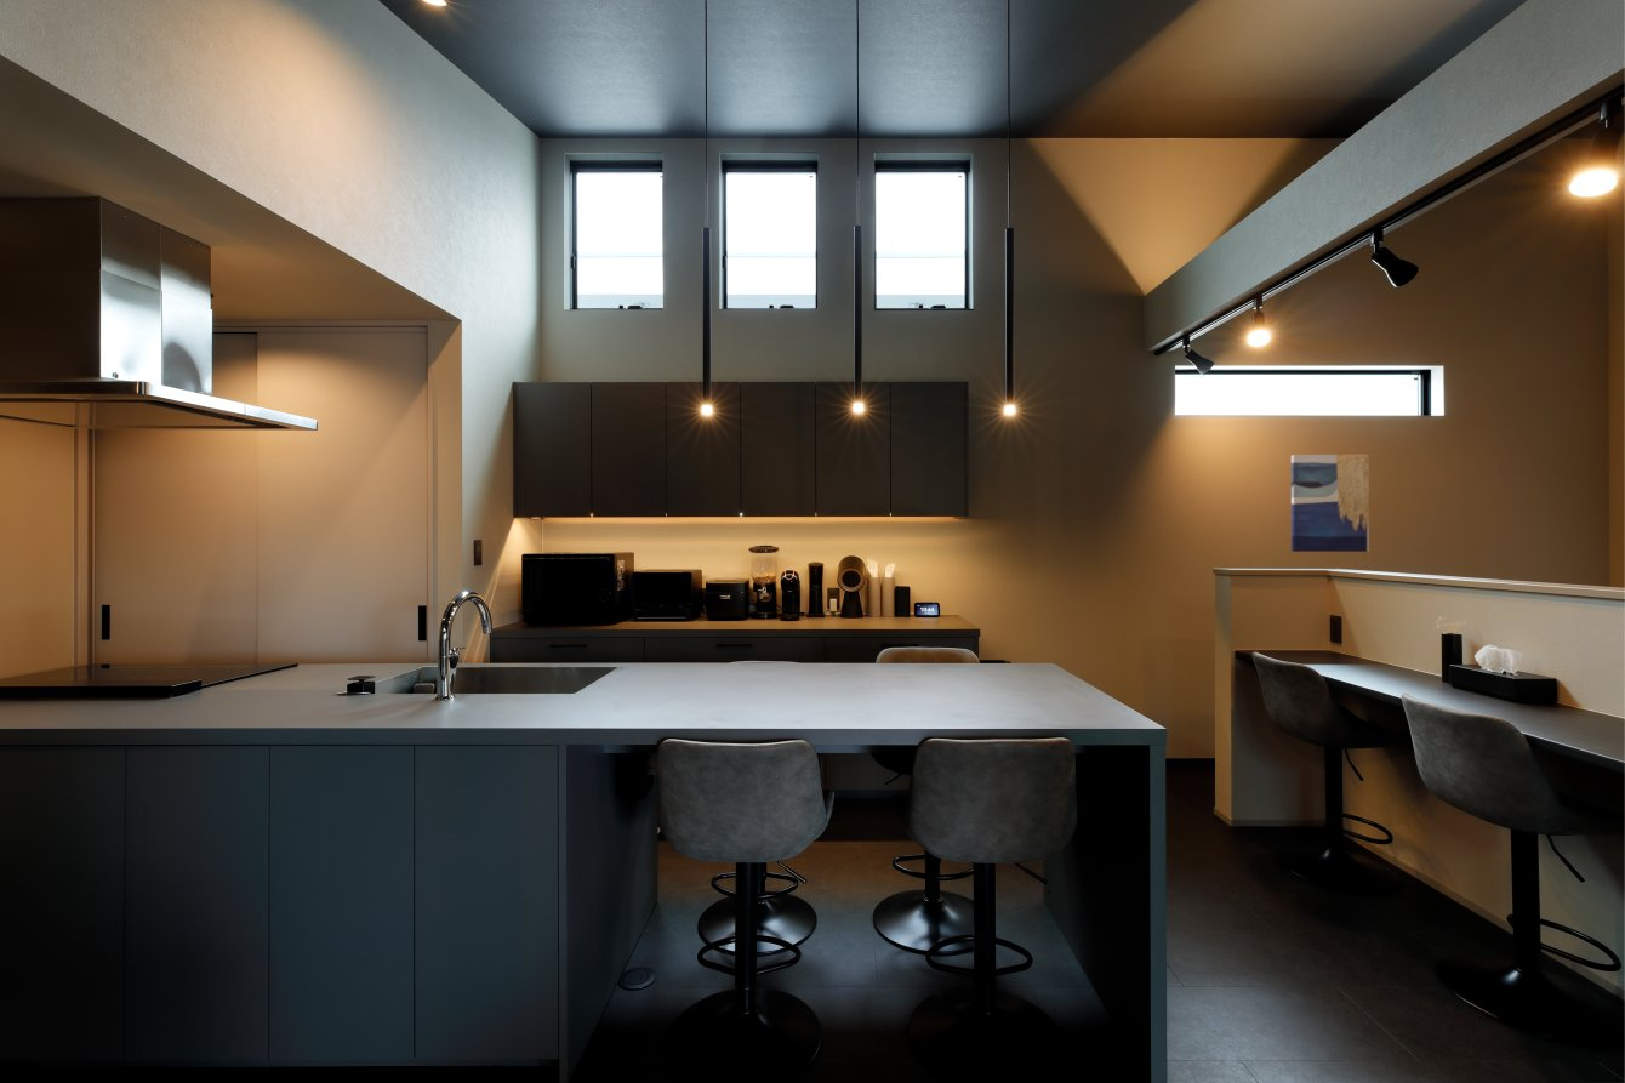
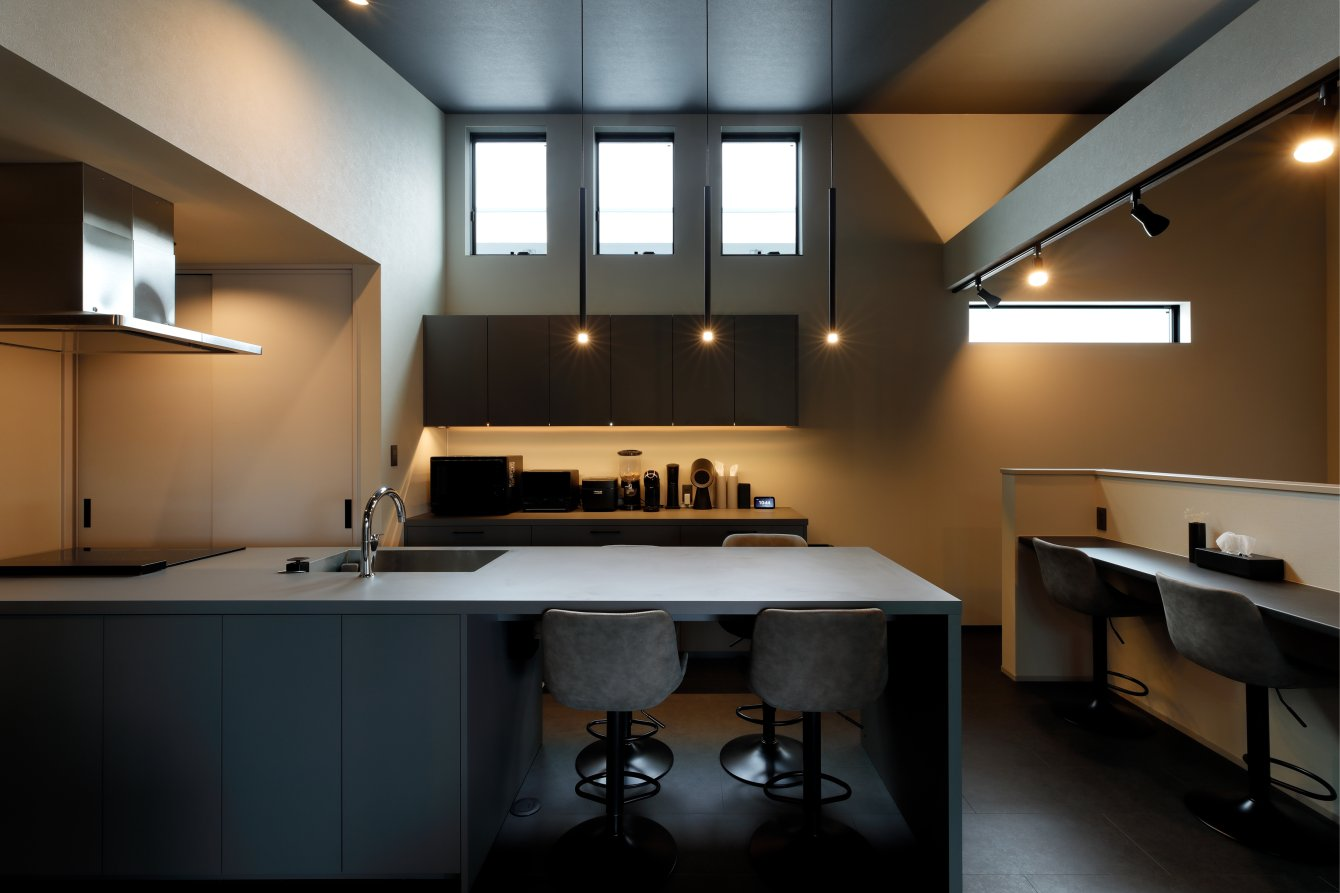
- wall art [1290,454,1370,553]
